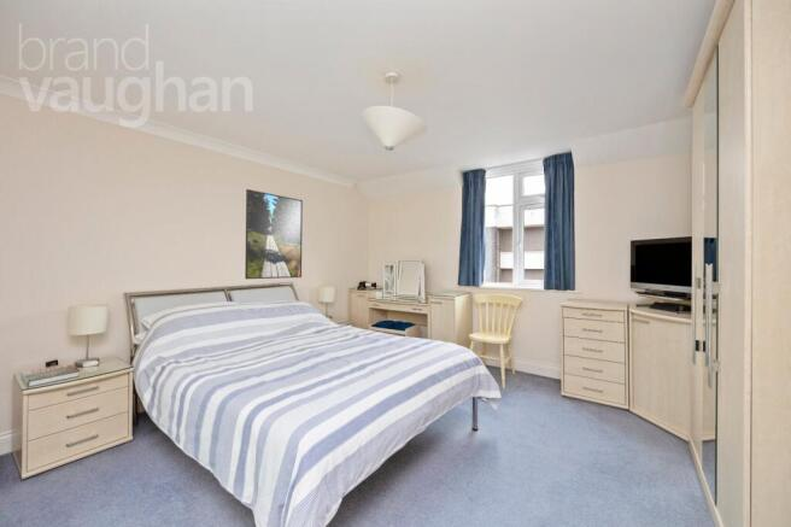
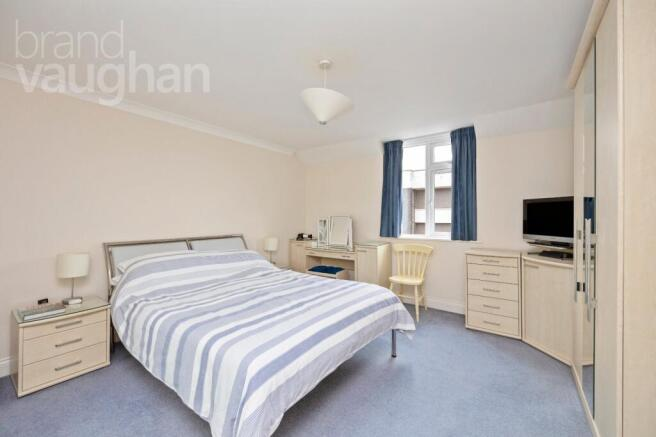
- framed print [244,188,304,280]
